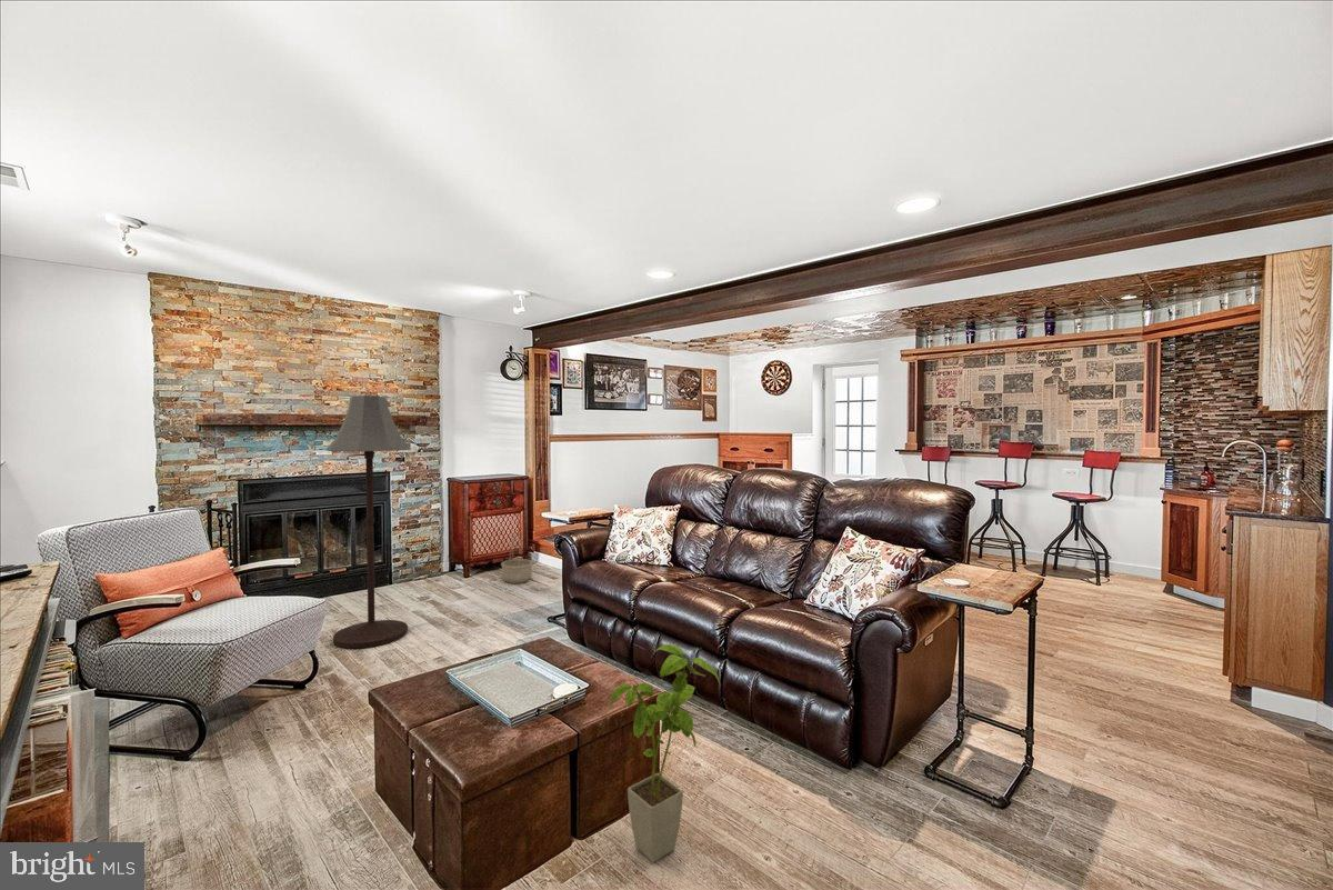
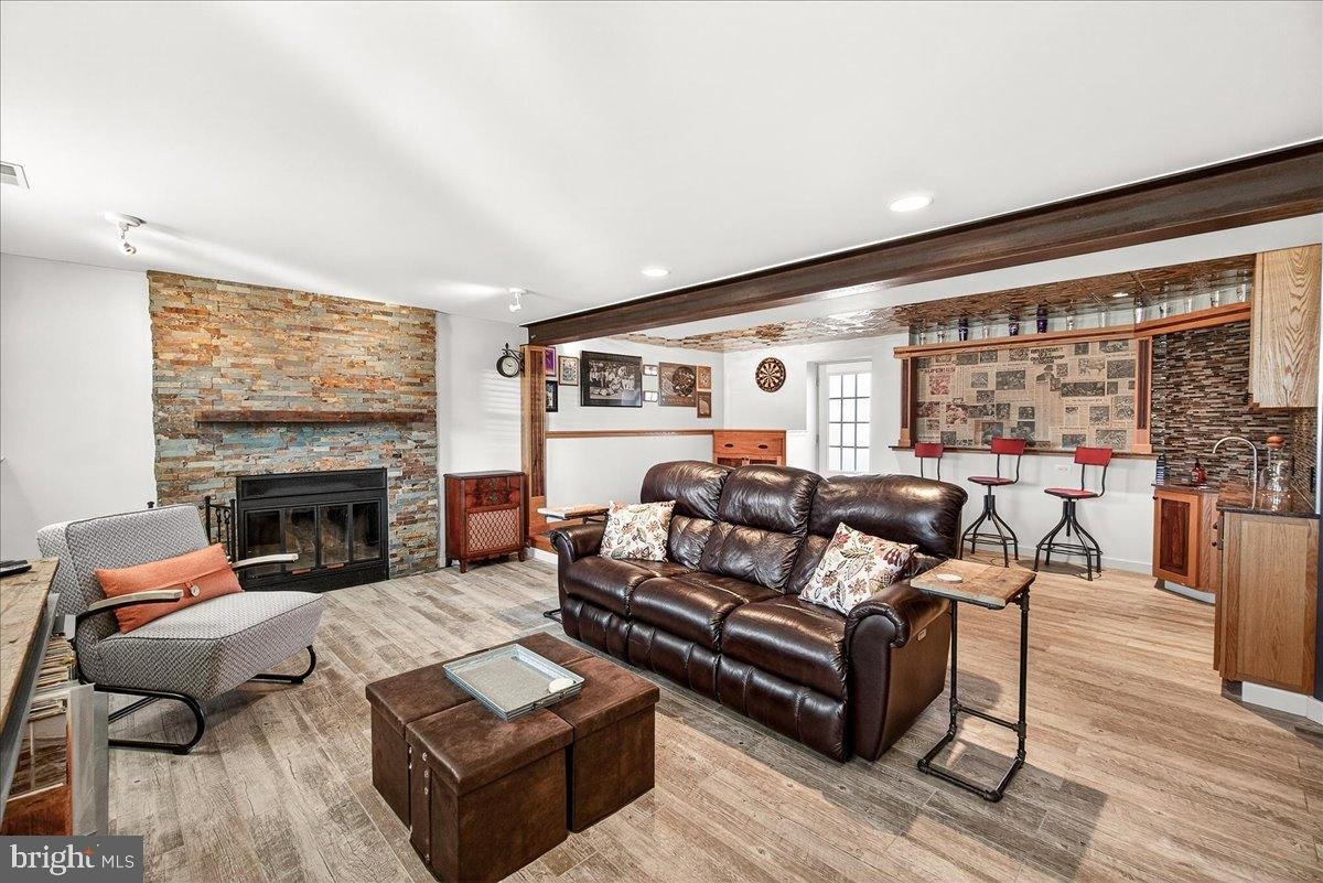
- floor lamp [324,394,412,649]
- basket [500,533,534,584]
- house plant [610,643,722,863]
